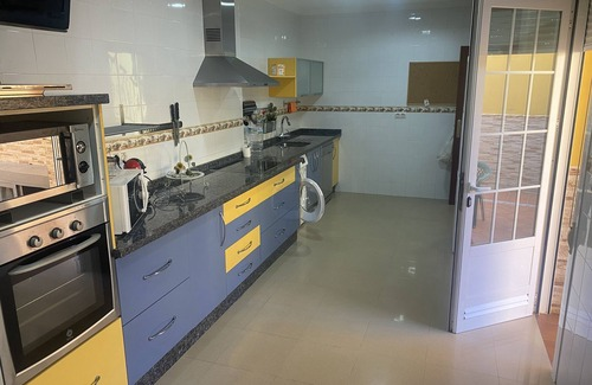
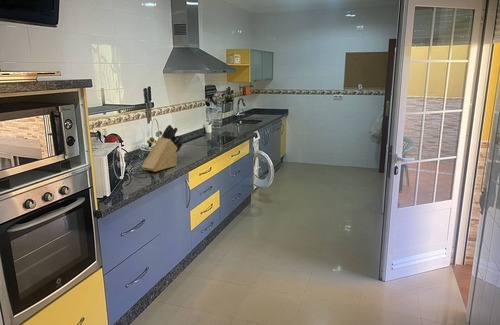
+ knife block [141,124,184,173]
